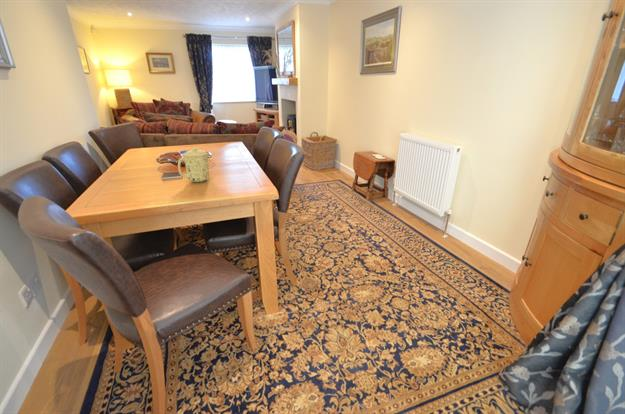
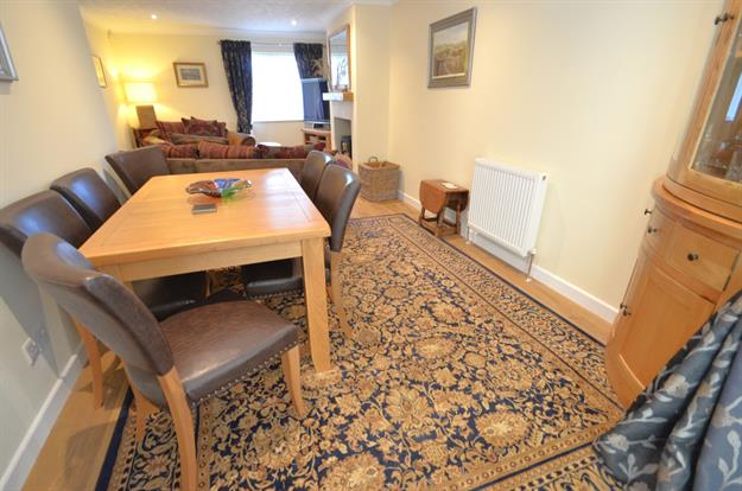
- mug [177,147,211,183]
